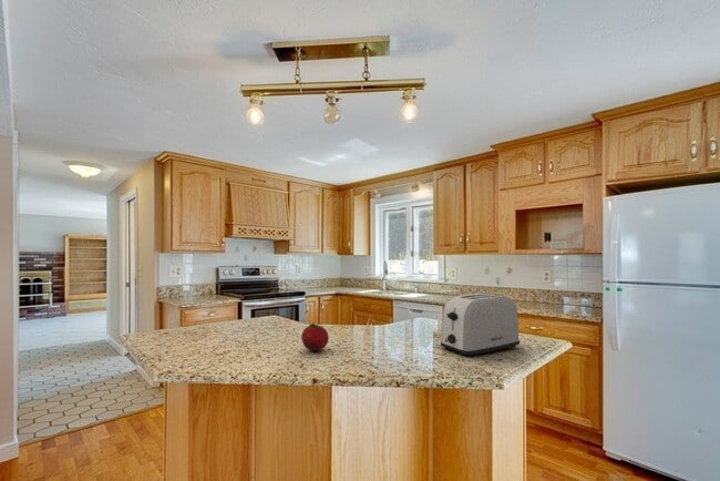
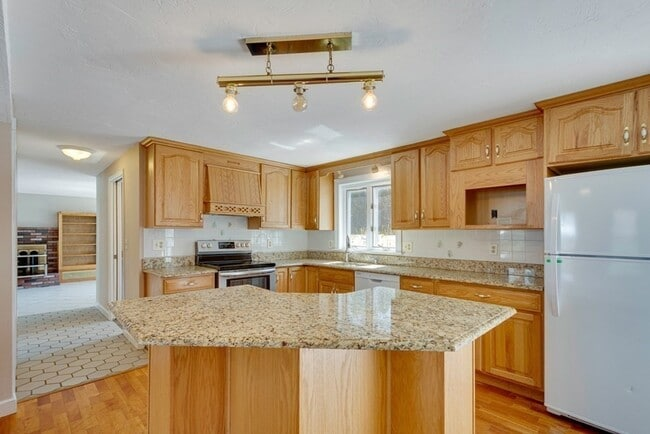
- fruit [300,323,330,352]
- toaster [440,293,521,358]
